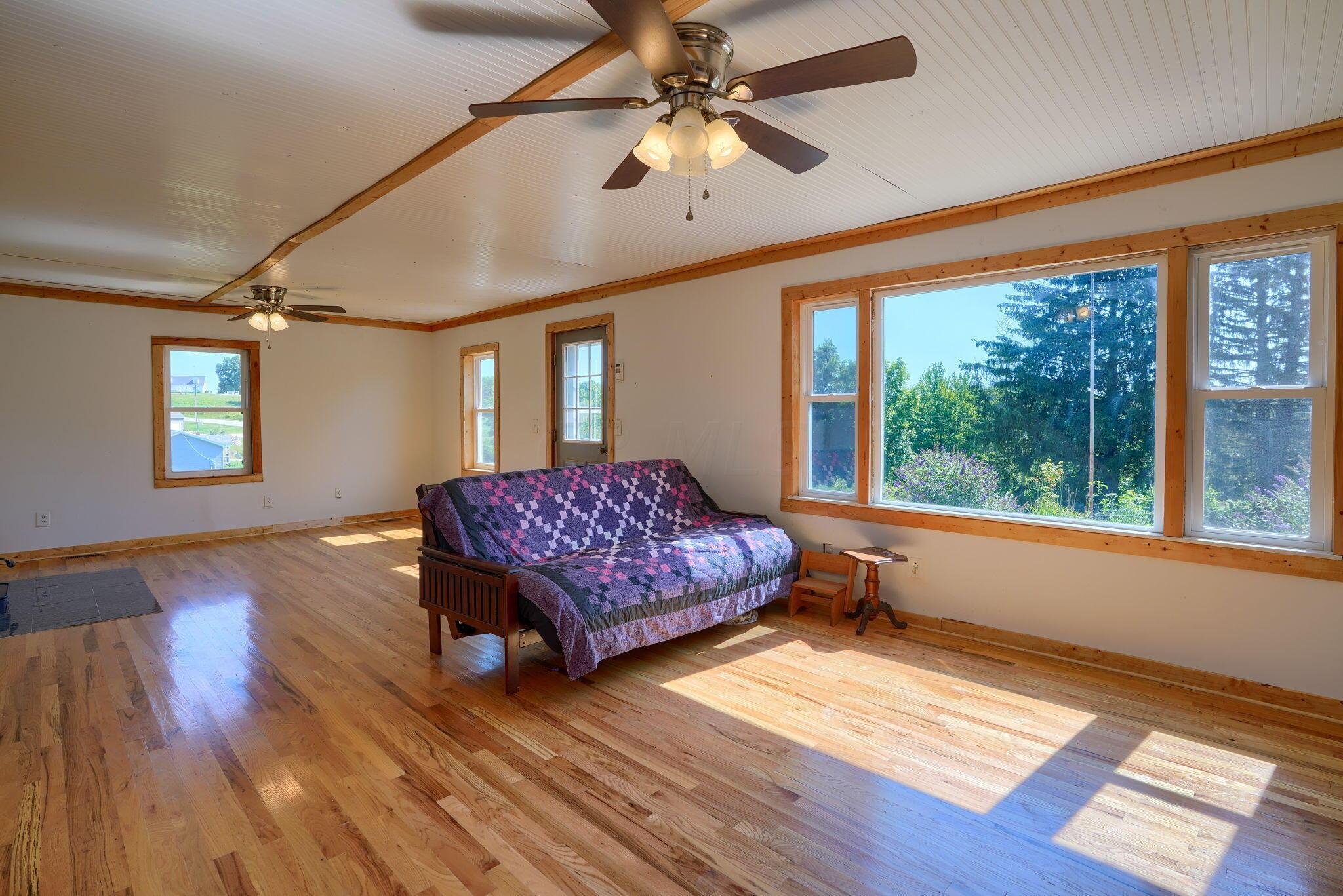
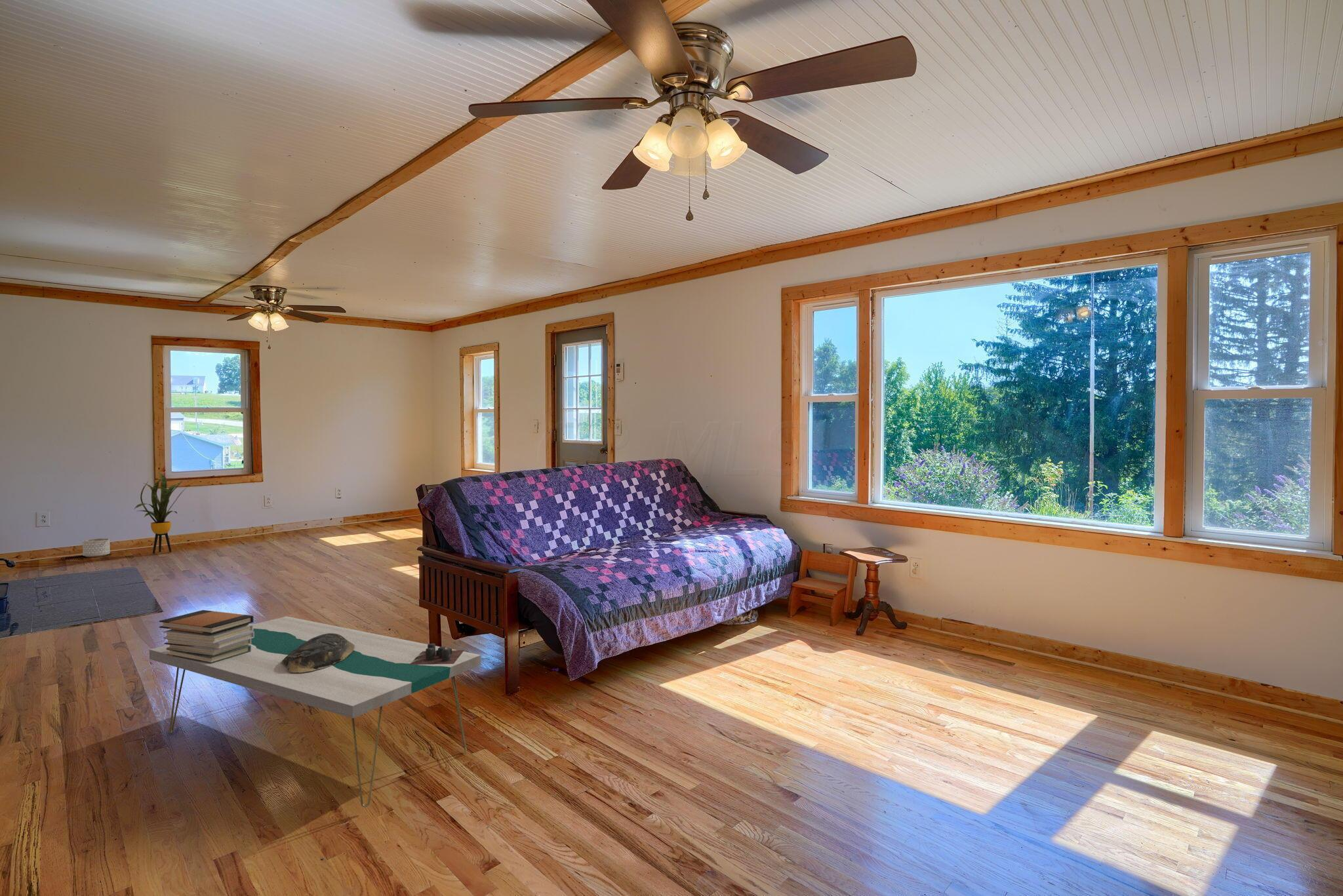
+ planter [82,538,111,558]
+ book stack [159,610,254,664]
+ house plant [134,473,197,555]
+ coffee table [149,615,481,808]
+ candle [410,643,465,665]
+ decorative bowl [281,633,354,673]
